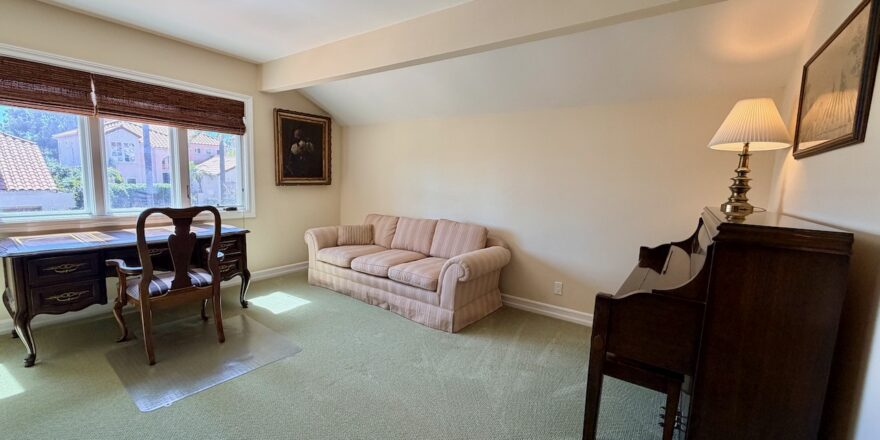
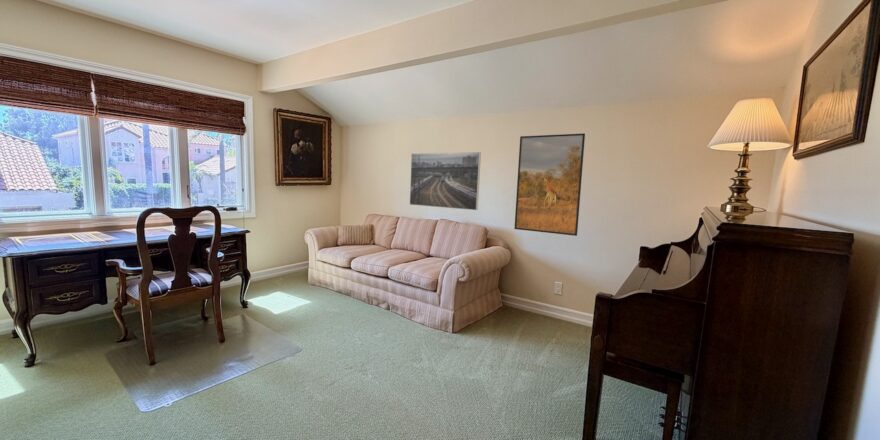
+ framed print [409,151,482,211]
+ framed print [513,133,586,237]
